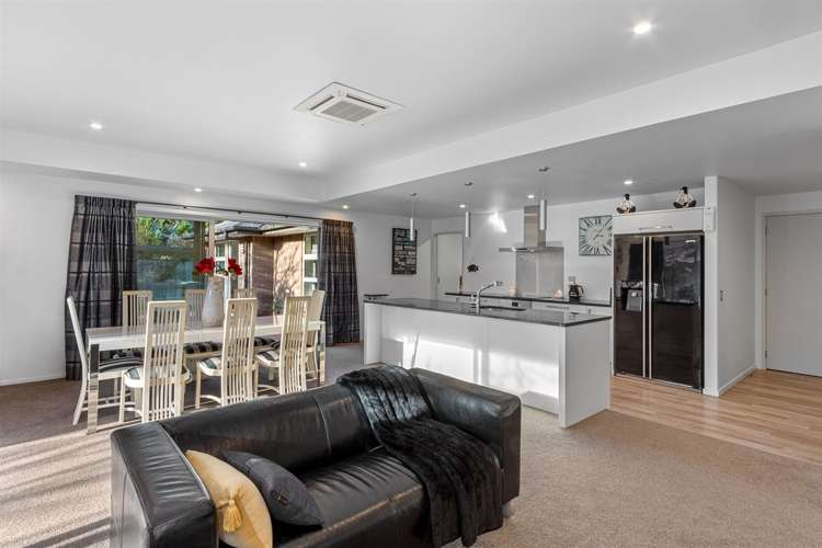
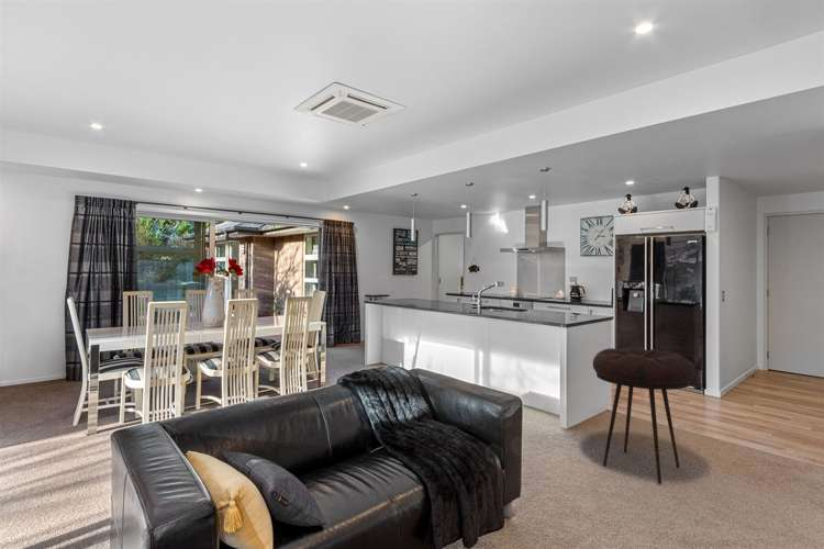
+ stool [592,346,697,484]
